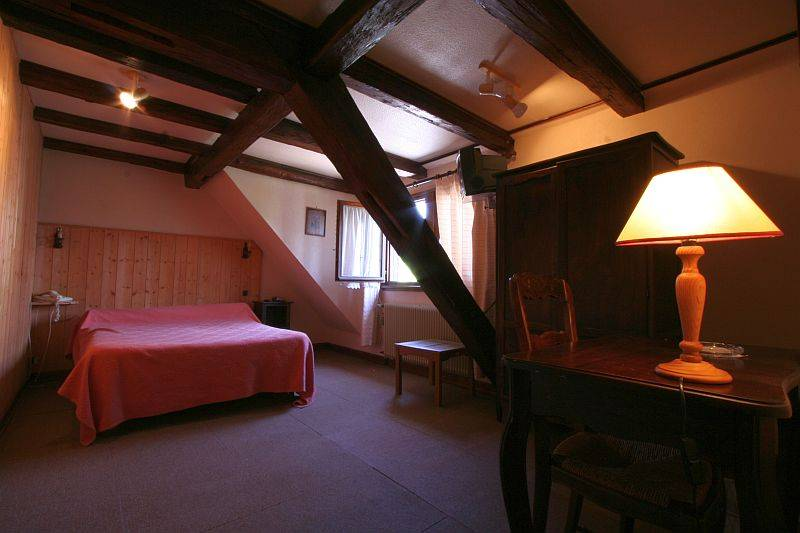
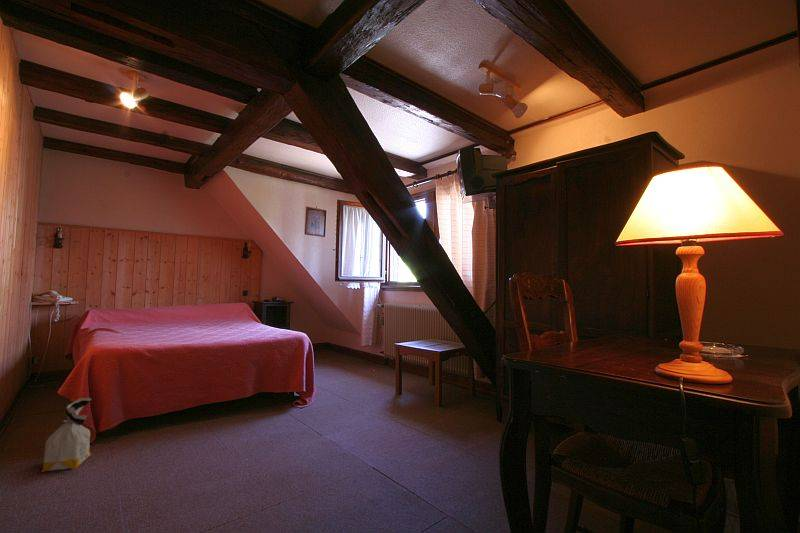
+ bag [40,397,93,473]
